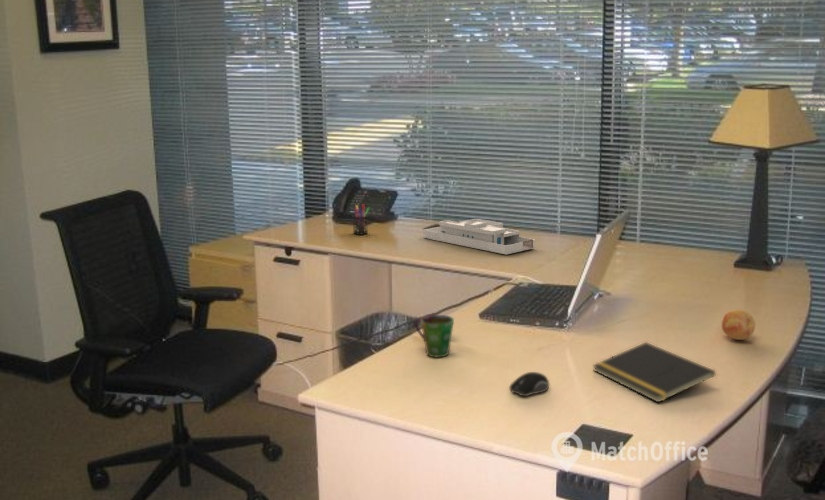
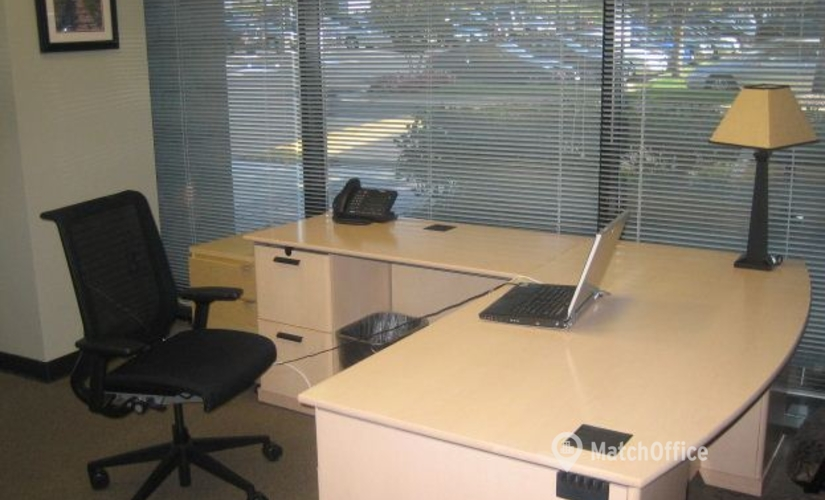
- cup [414,314,455,358]
- fruit [721,309,756,341]
- pen holder [352,203,371,236]
- desk organizer [422,218,536,256]
- notepad [592,341,716,403]
- computer mouse [508,371,551,397]
